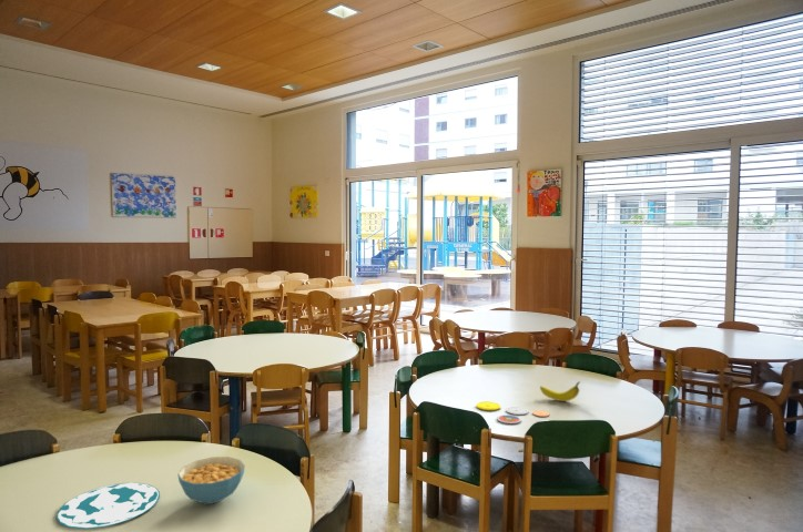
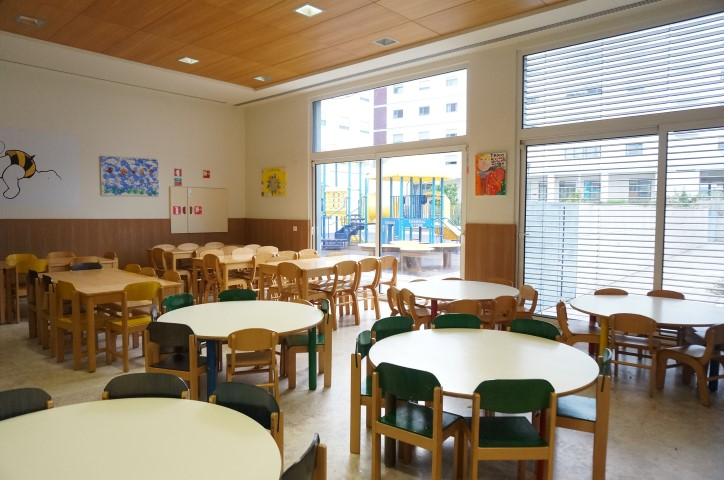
- plate [475,401,550,424]
- fruit [539,380,581,402]
- plate [55,482,161,530]
- cereal bowl [176,456,246,505]
